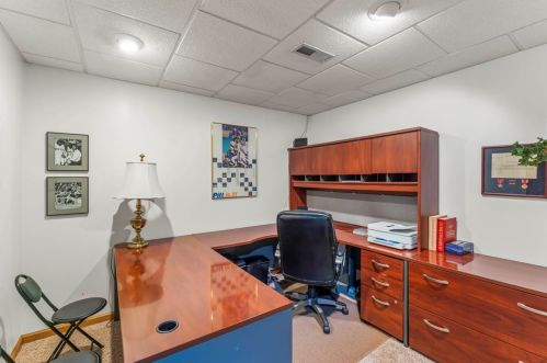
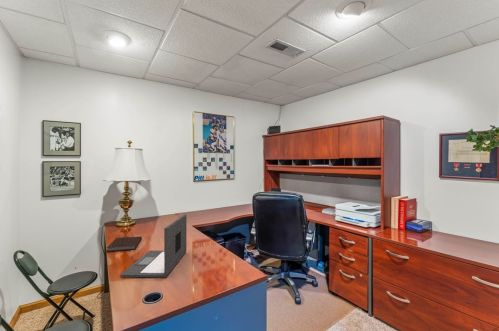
+ laptop [119,213,188,278]
+ notebook [106,235,143,253]
